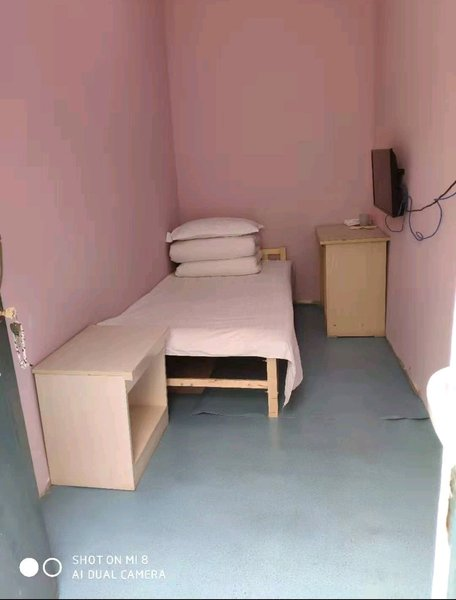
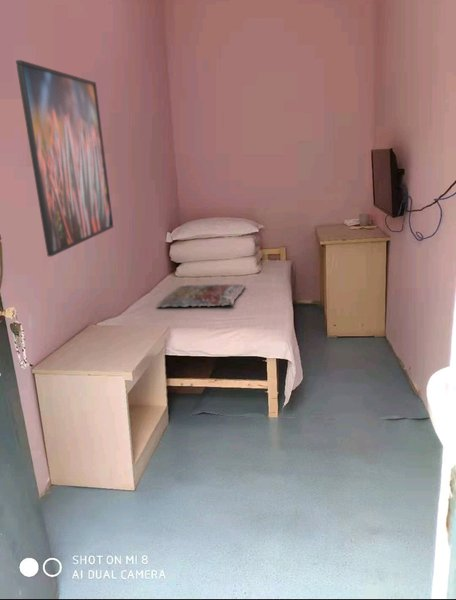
+ cushion [156,283,246,309]
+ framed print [15,59,114,257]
